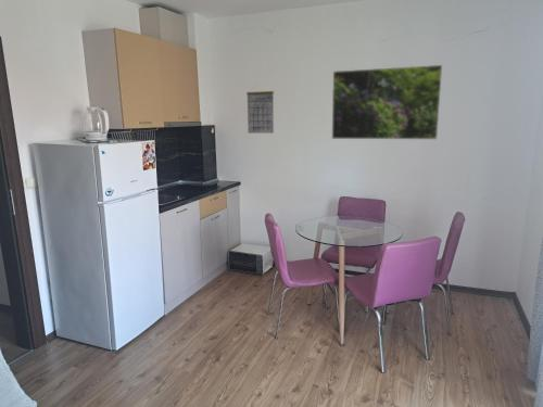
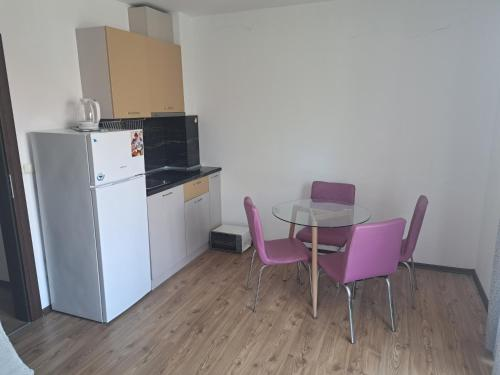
- calendar [245,86,275,135]
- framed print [331,64,443,140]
